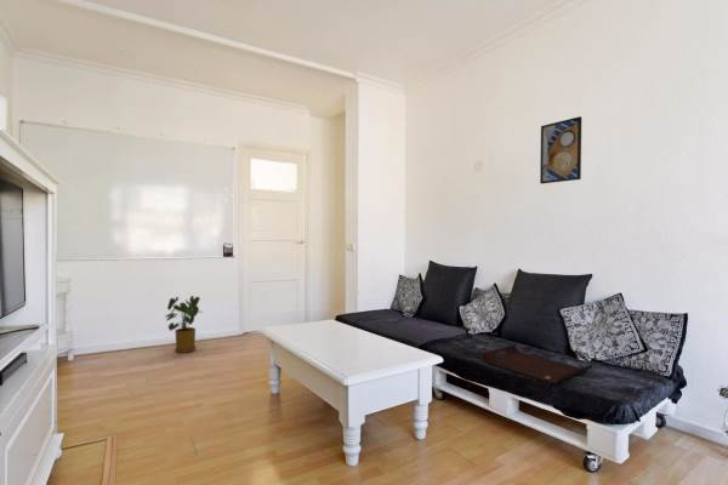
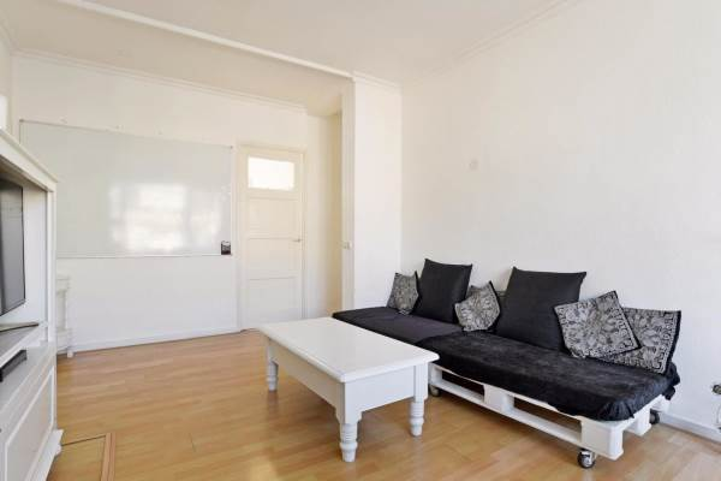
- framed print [539,115,582,186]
- serving tray [479,343,595,384]
- house plant [164,295,204,354]
